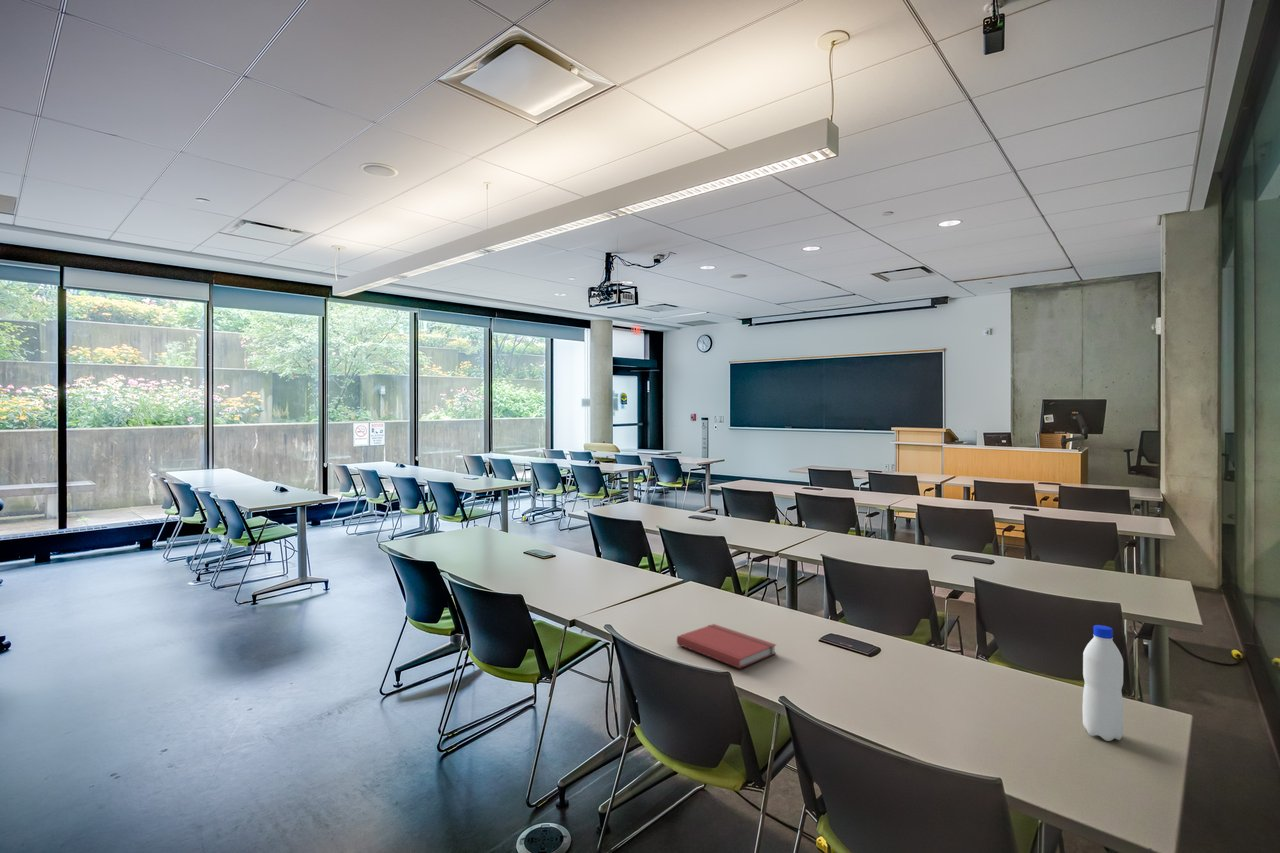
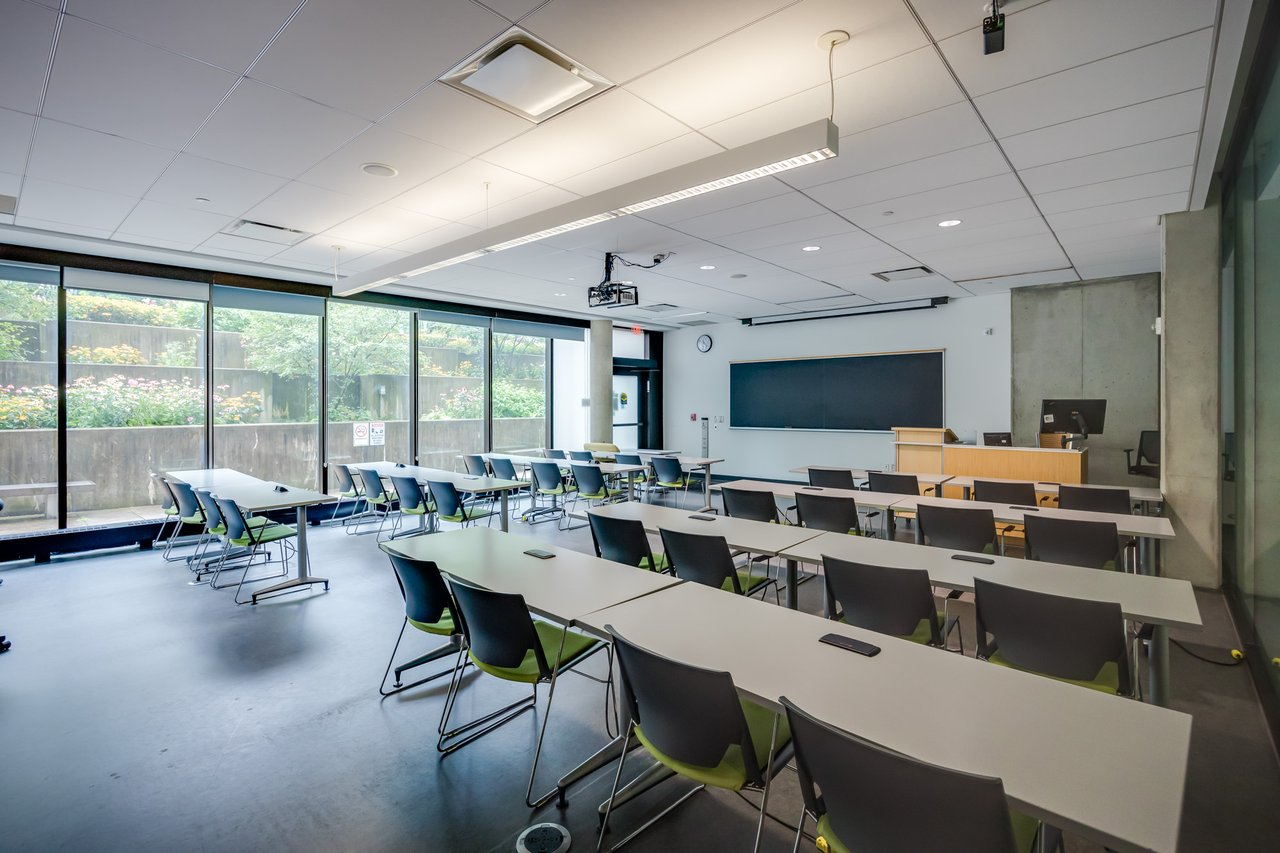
- water bottle [1081,624,1124,742]
- book [676,623,777,670]
